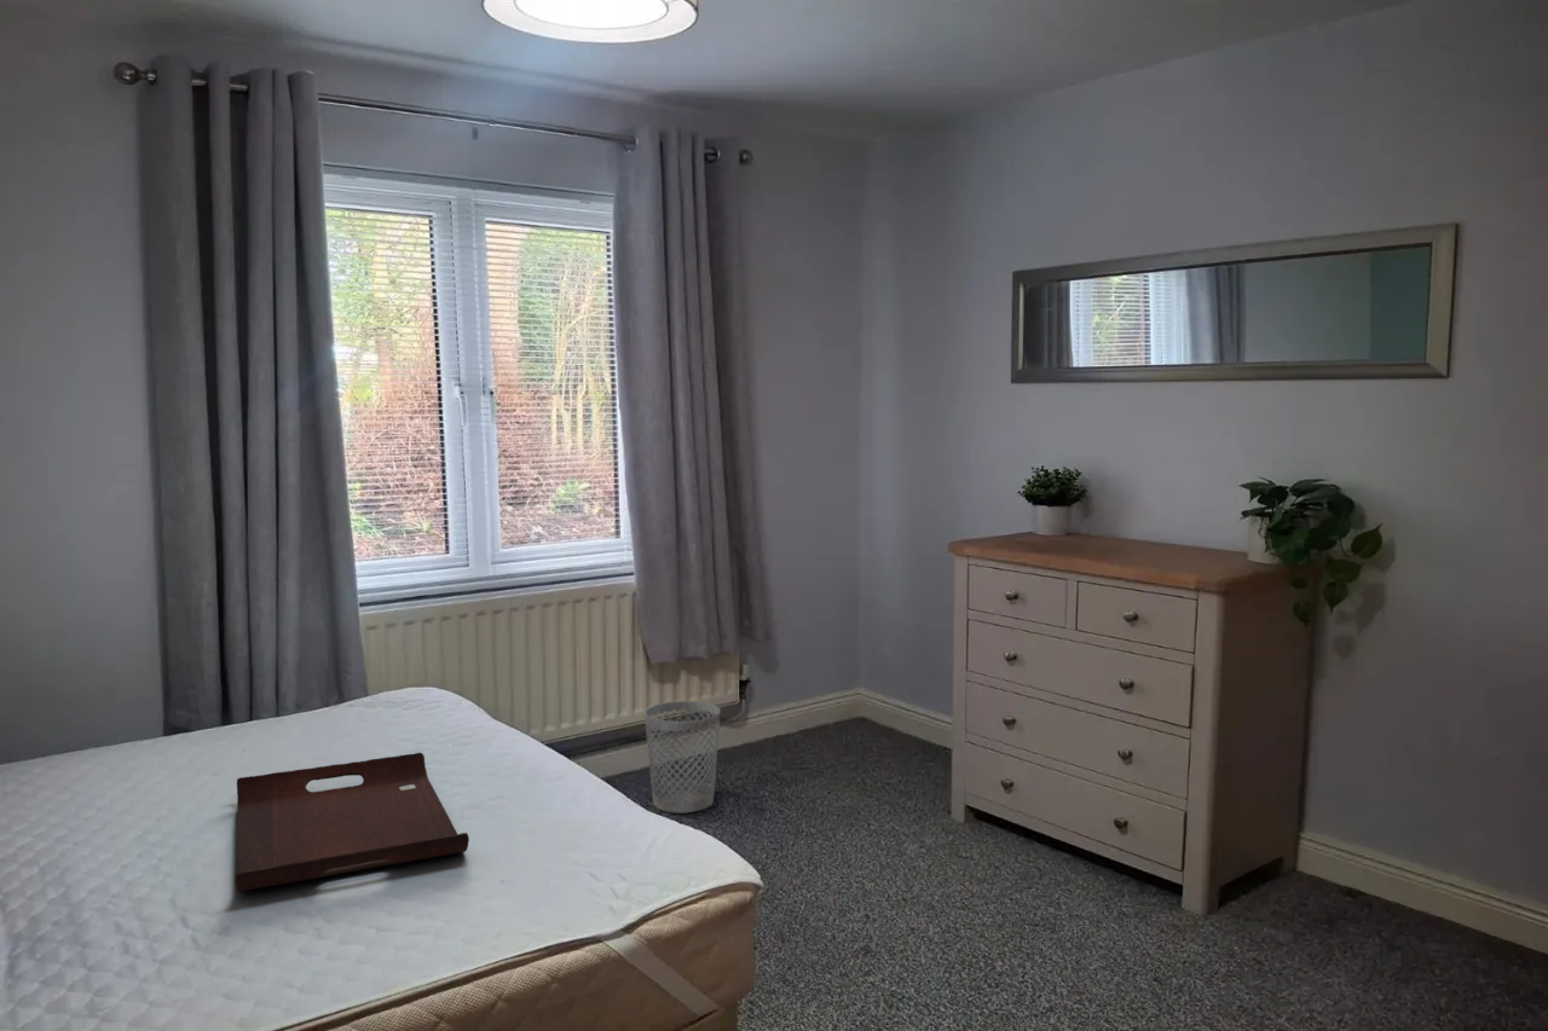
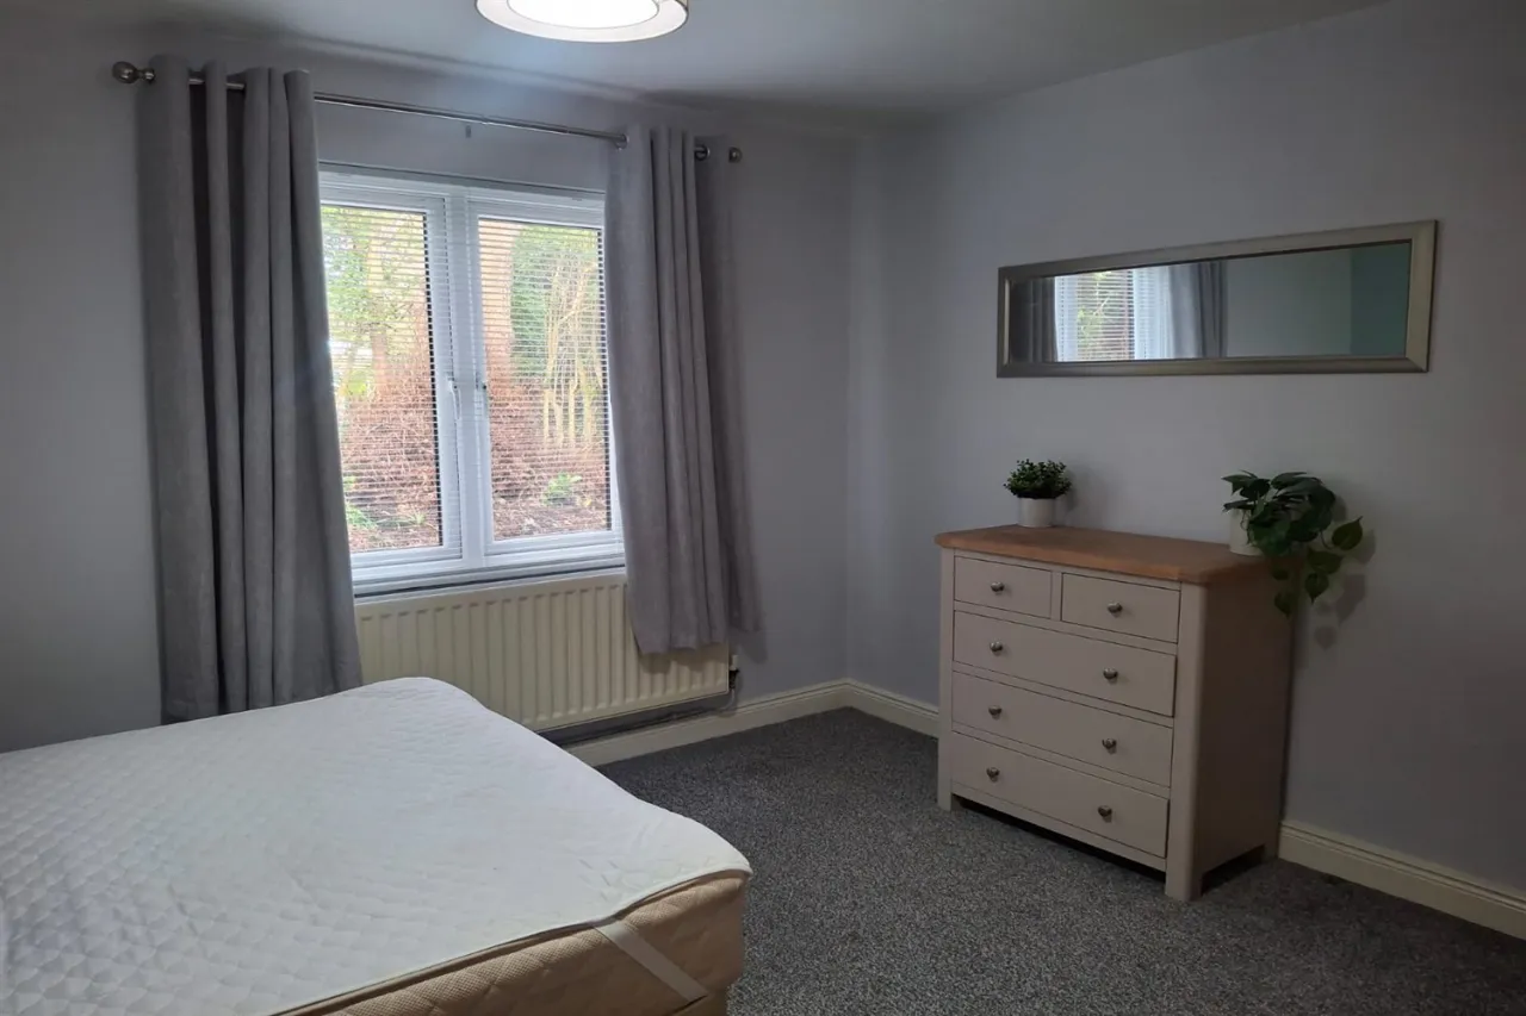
- wastebasket [643,700,721,815]
- serving tray [233,752,470,893]
